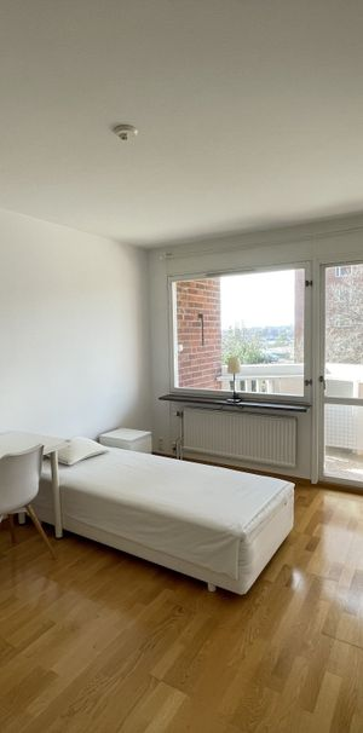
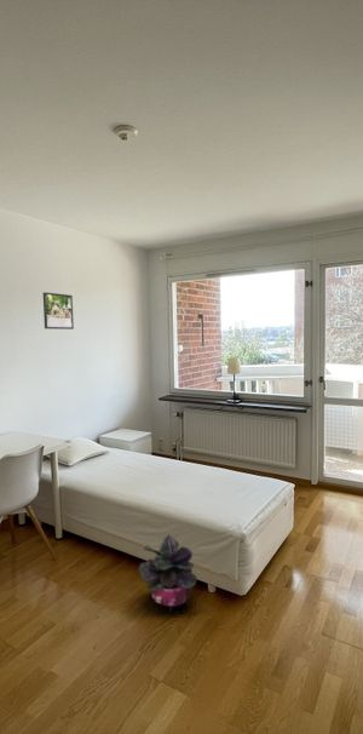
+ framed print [42,291,75,331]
+ potted plant [137,533,197,613]
